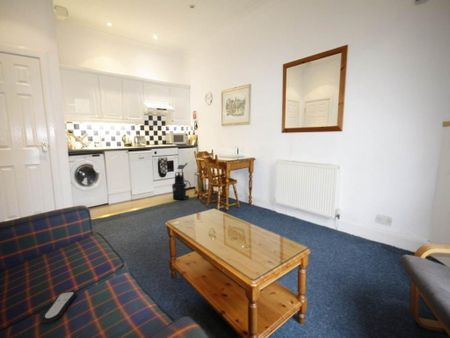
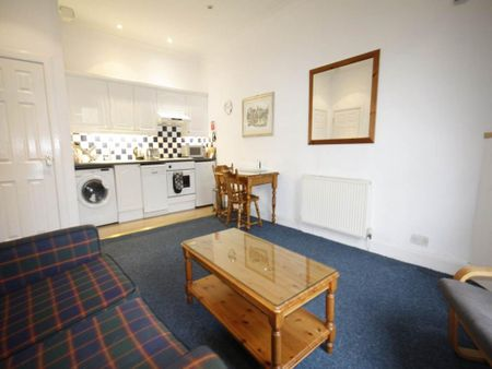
- vacuum cleaner [171,162,192,200]
- remote control [41,291,77,324]
